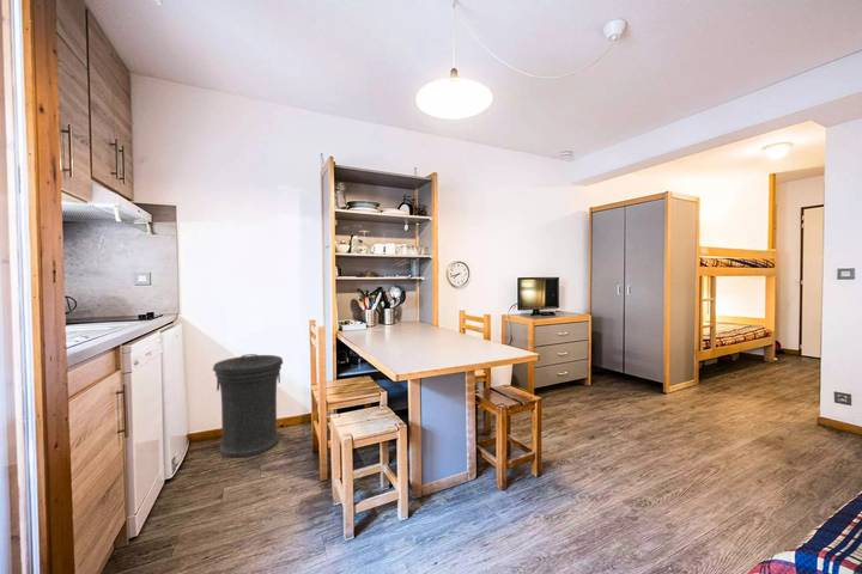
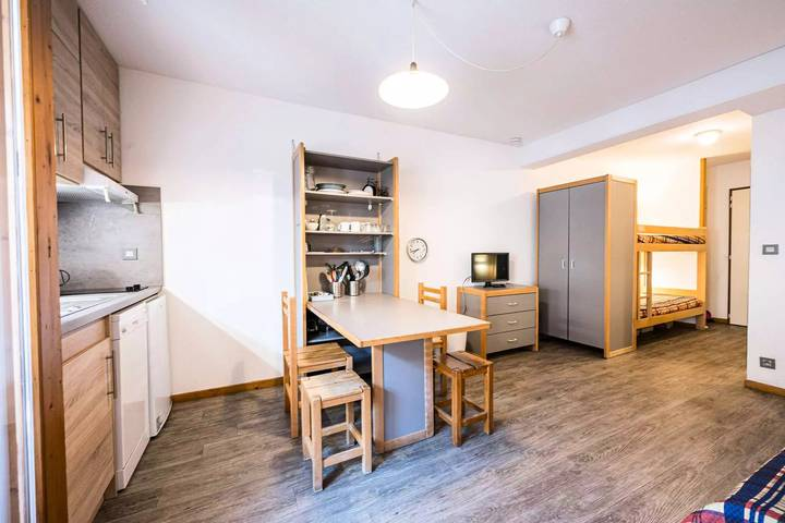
- trash can [212,353,284,458]
